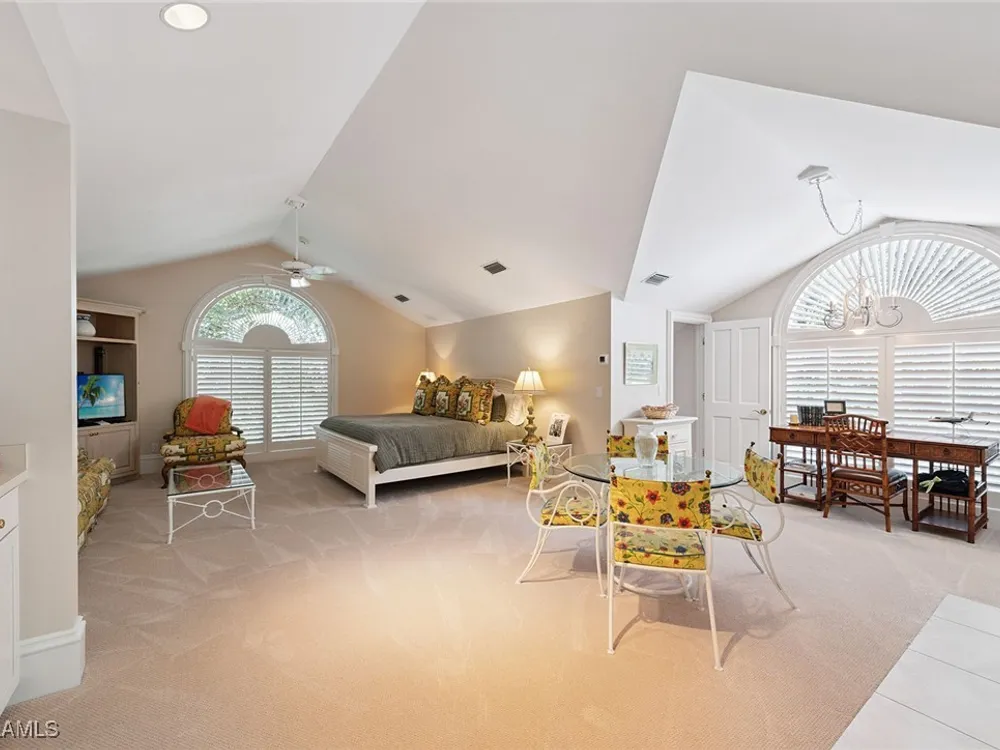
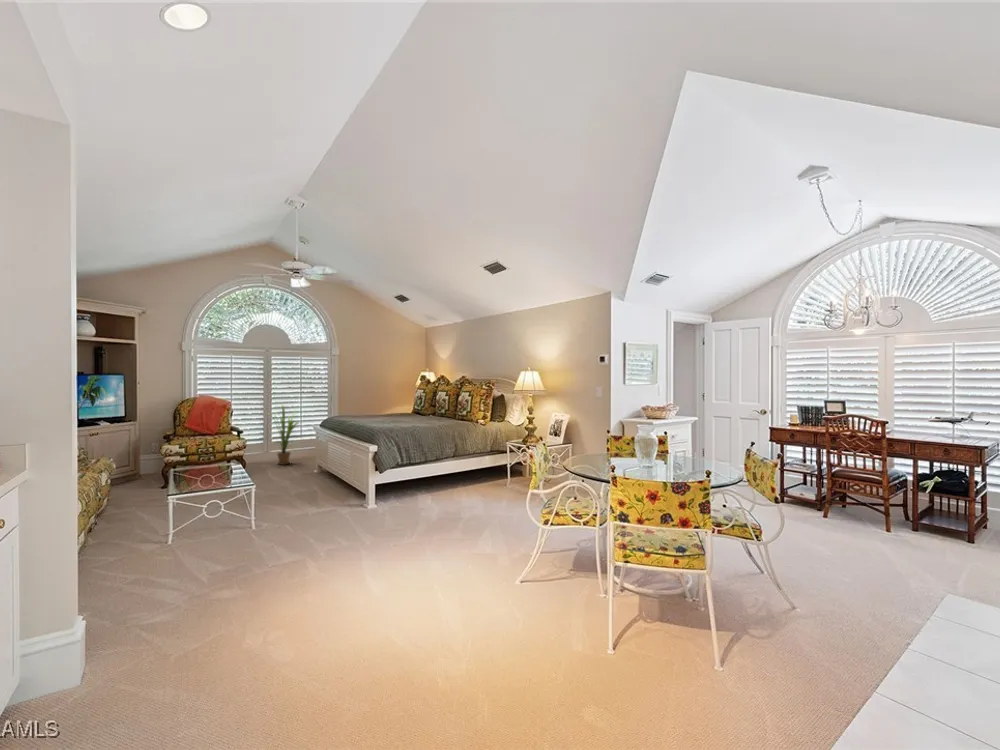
+ house plant [265,403,301,466]
